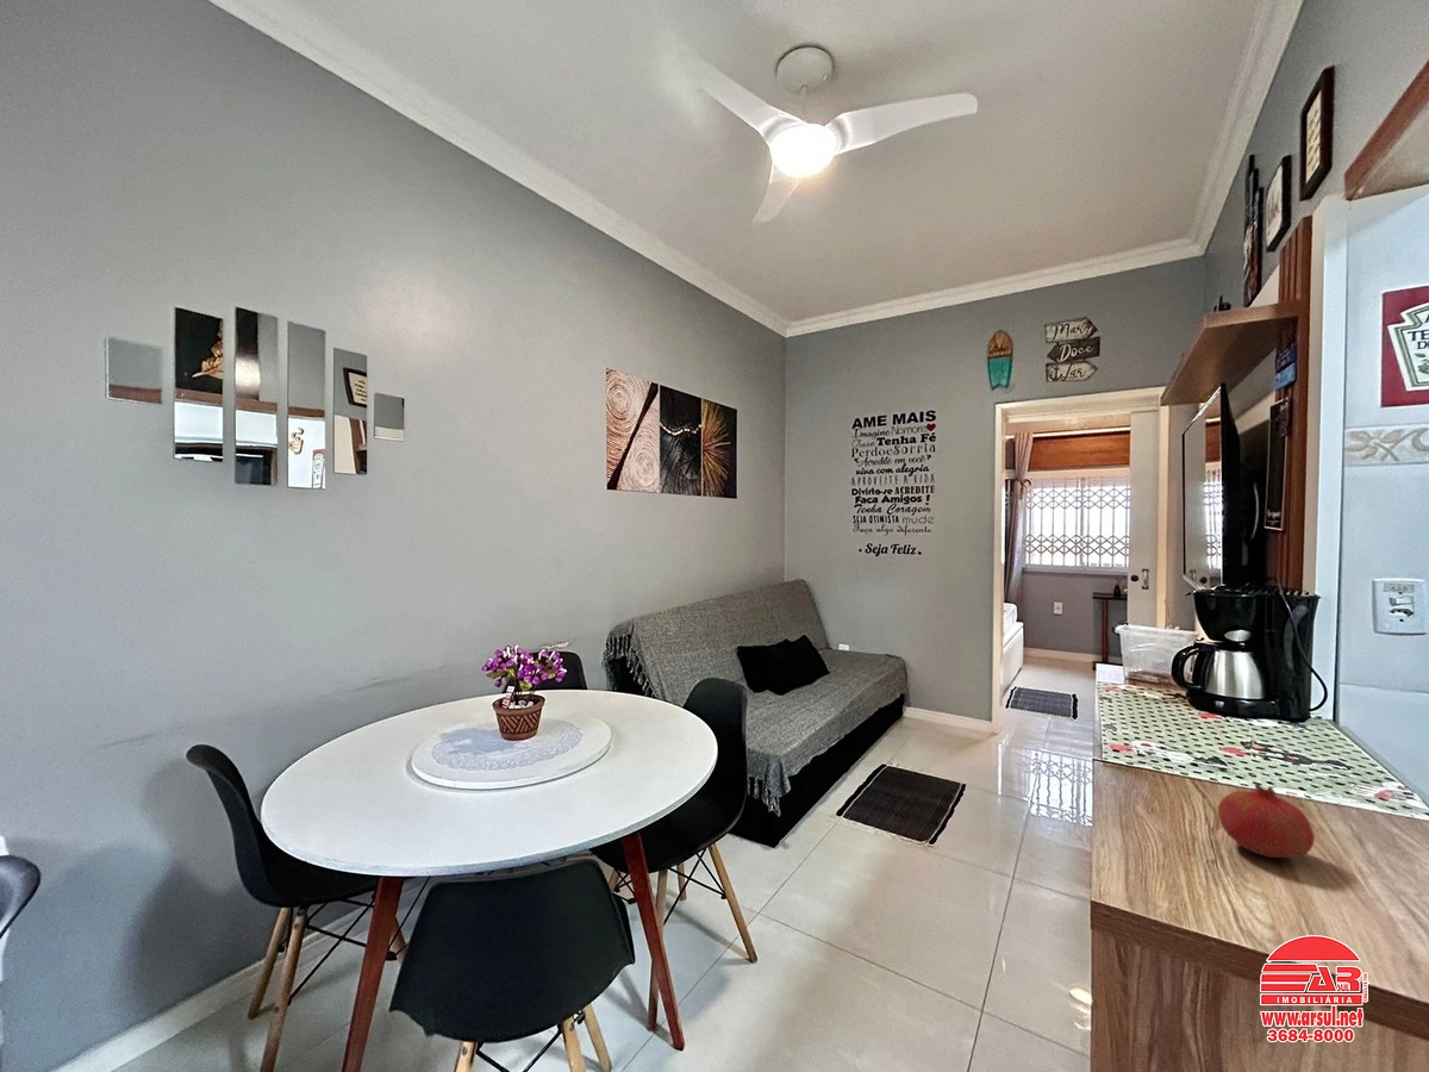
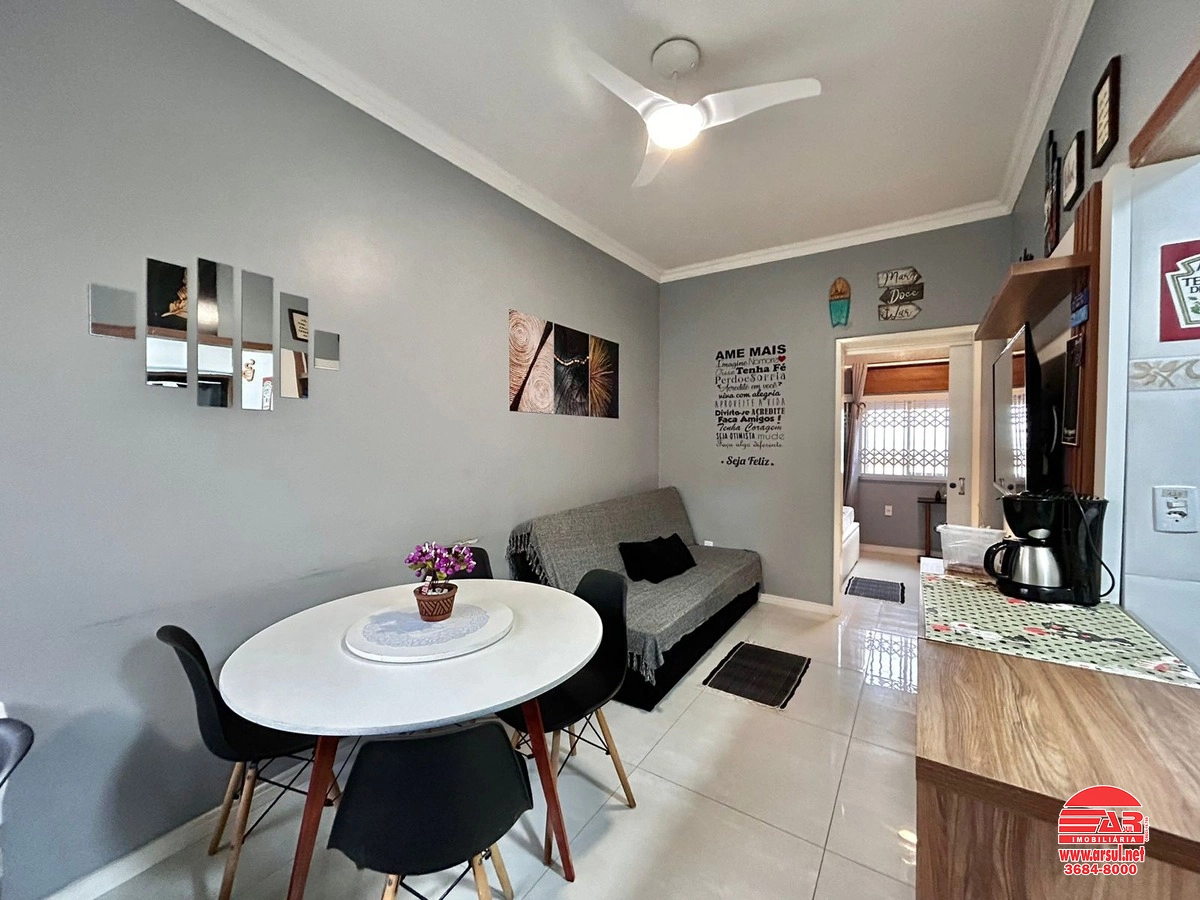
- fruit [1217,780,1316,859]
